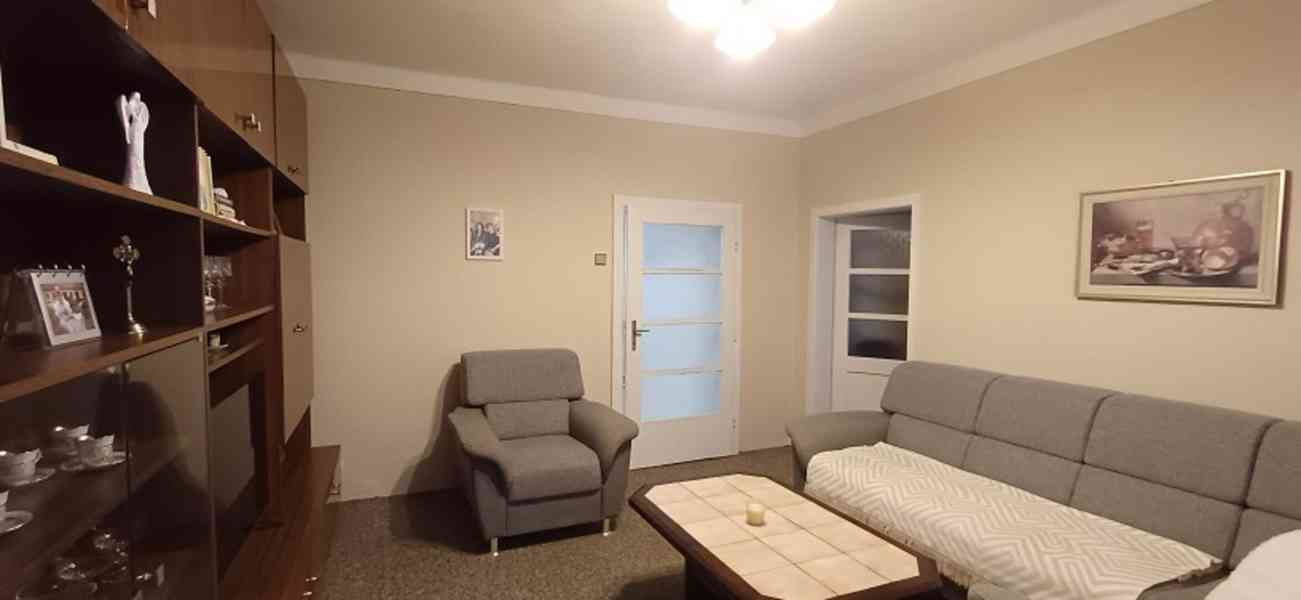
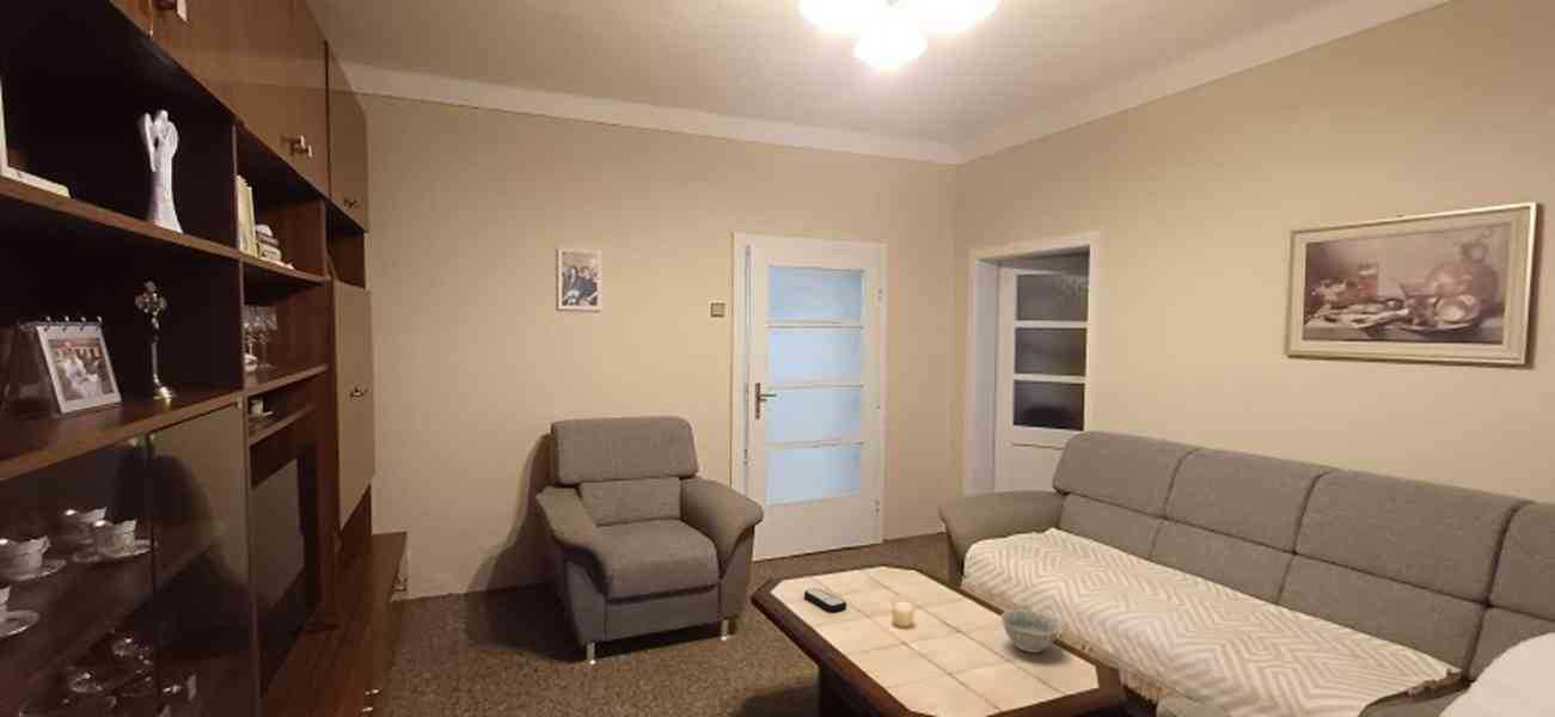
+ bowl [999,609,1063,654]
+ remote control [803,588,847,613]
